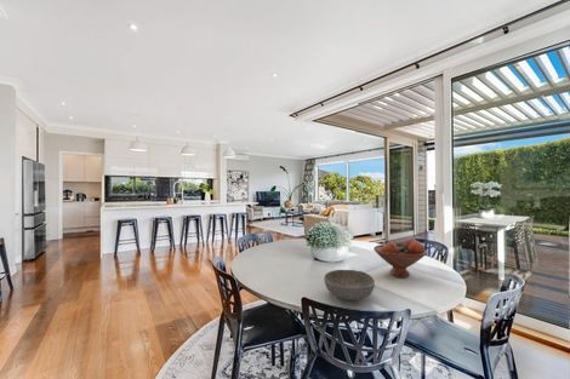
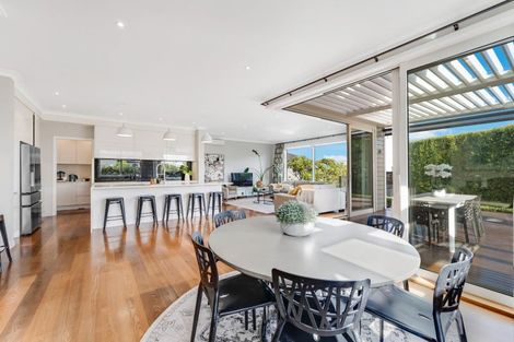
- fruit bowl [372,237,428,278]
- bowl [323,269,376,302]
